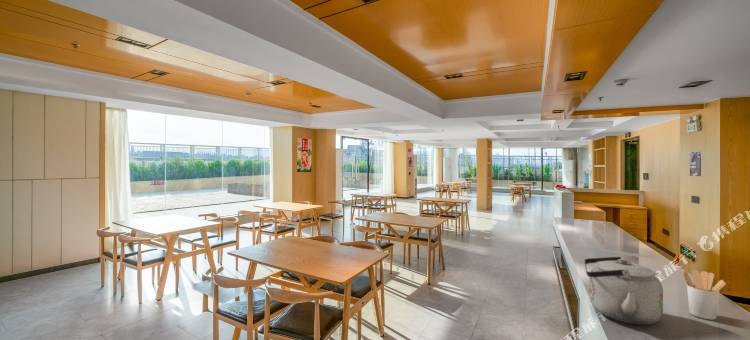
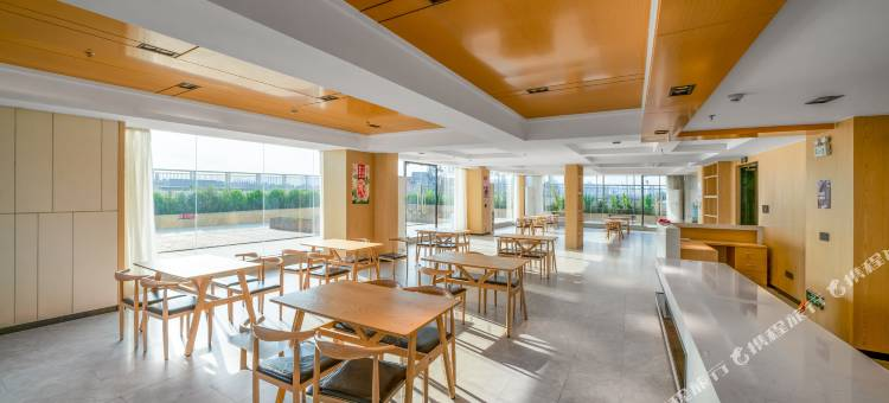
- utensil holder [682,269,727,321]
- kettle [583,256,664,326]
